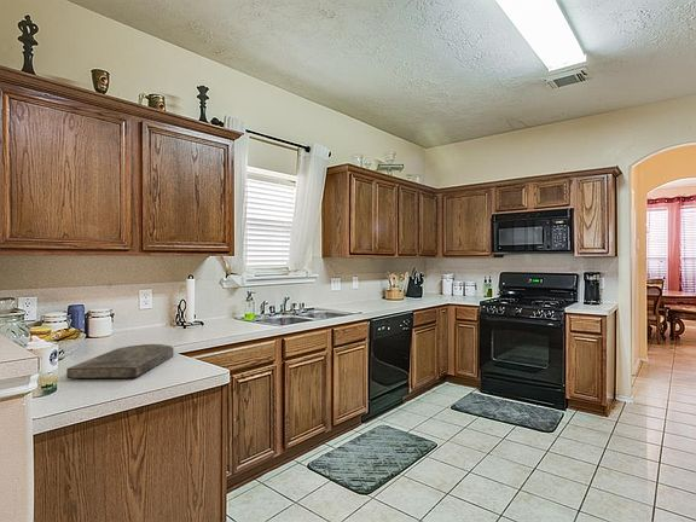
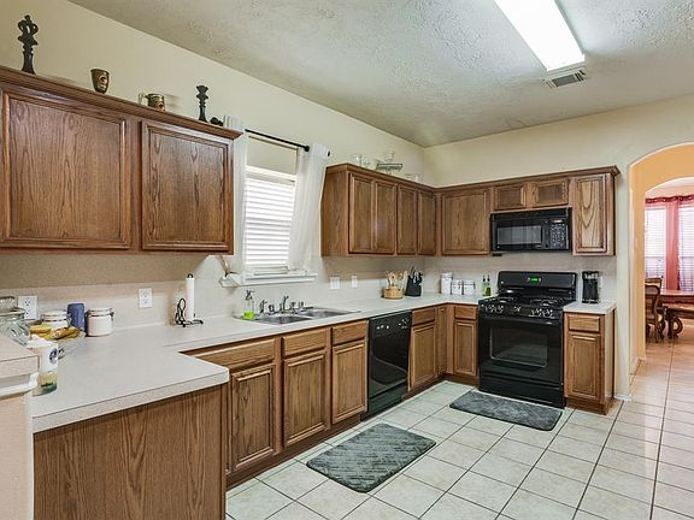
- cutting board [65,343,175,379]
